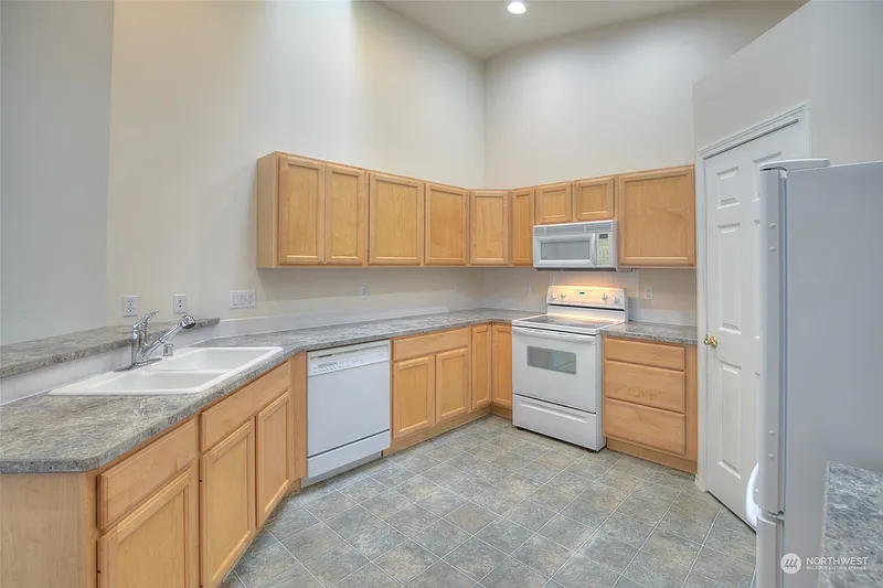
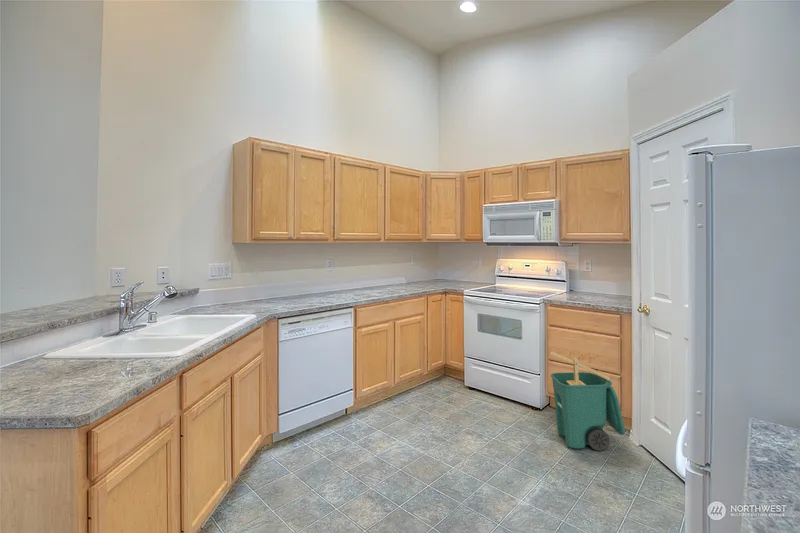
+ trash can [549,350,626,452]
